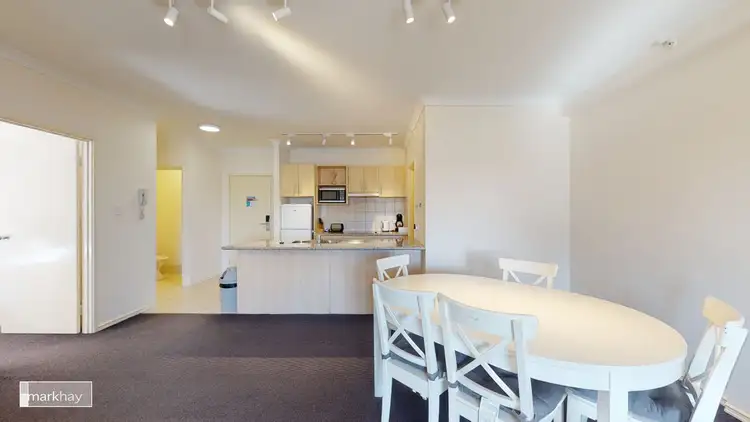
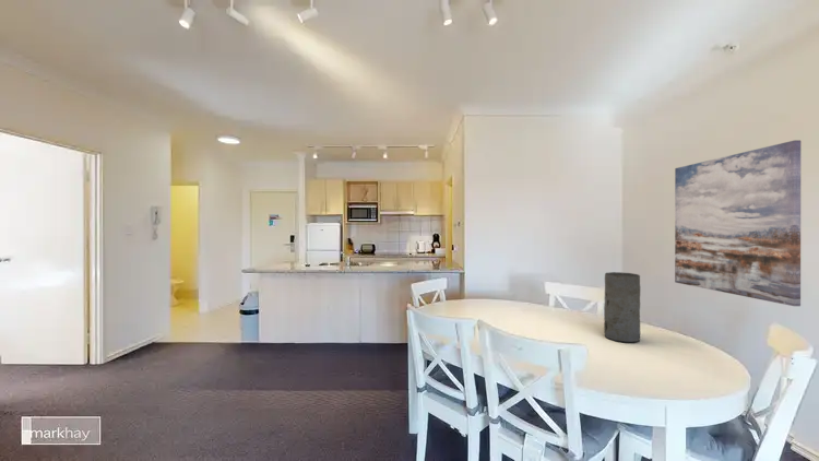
+ vase [603,271,641,343]
+ wall art [674,139,802,307]
